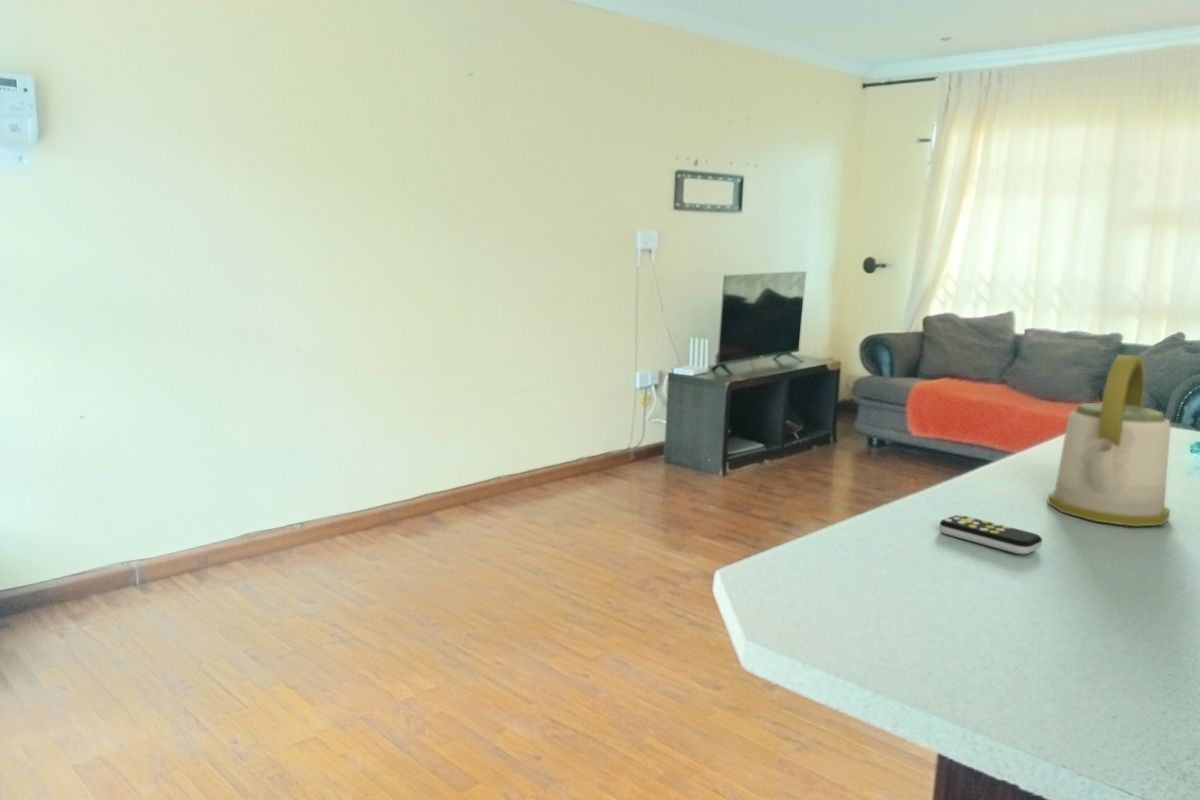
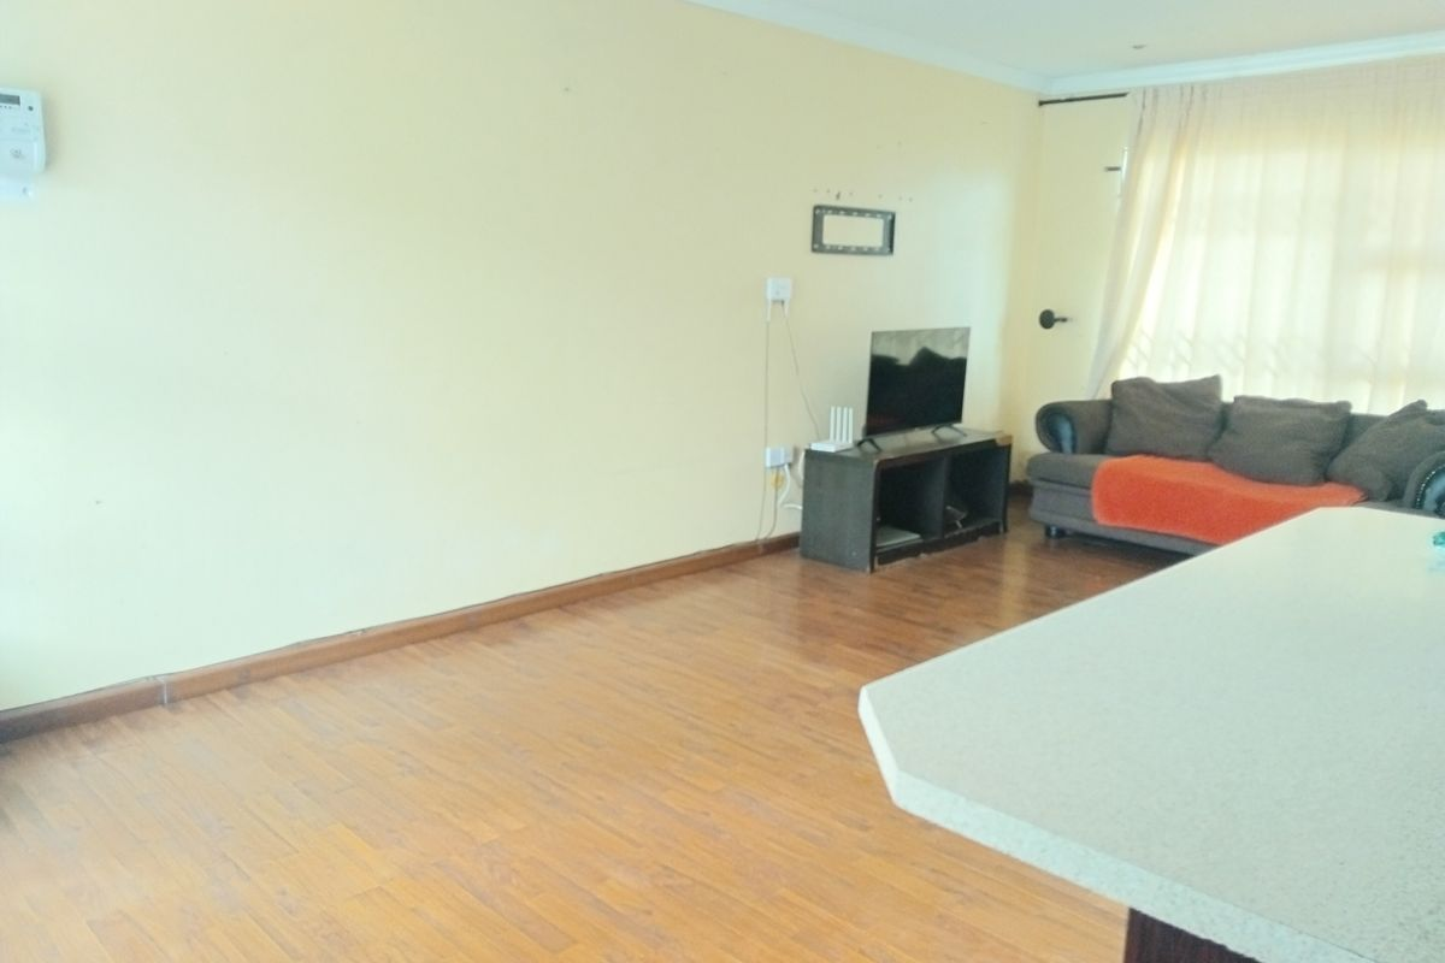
- kettle [1046,353,1172,527]
- remote control [938,513,1043,555]
